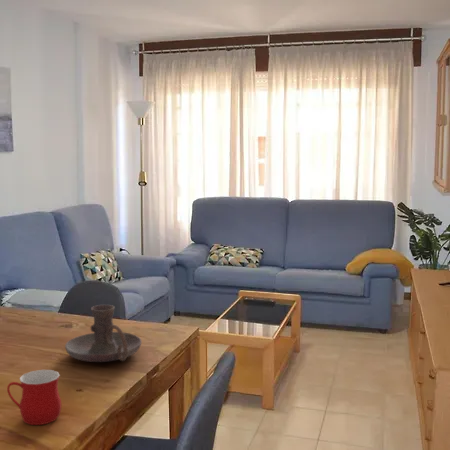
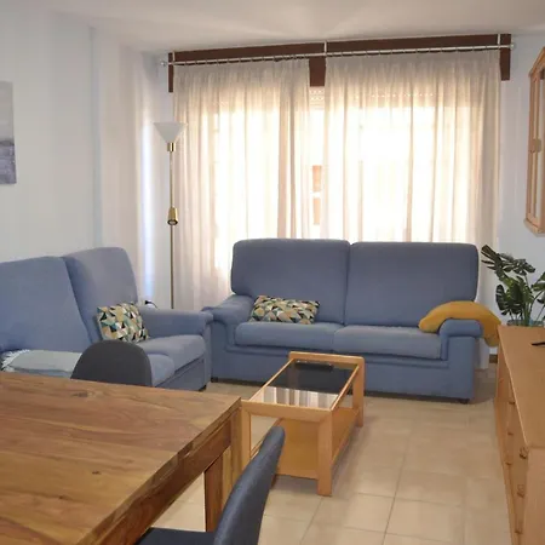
- candle holder [64,304,142,363]
- mug [6,369,62,426]
